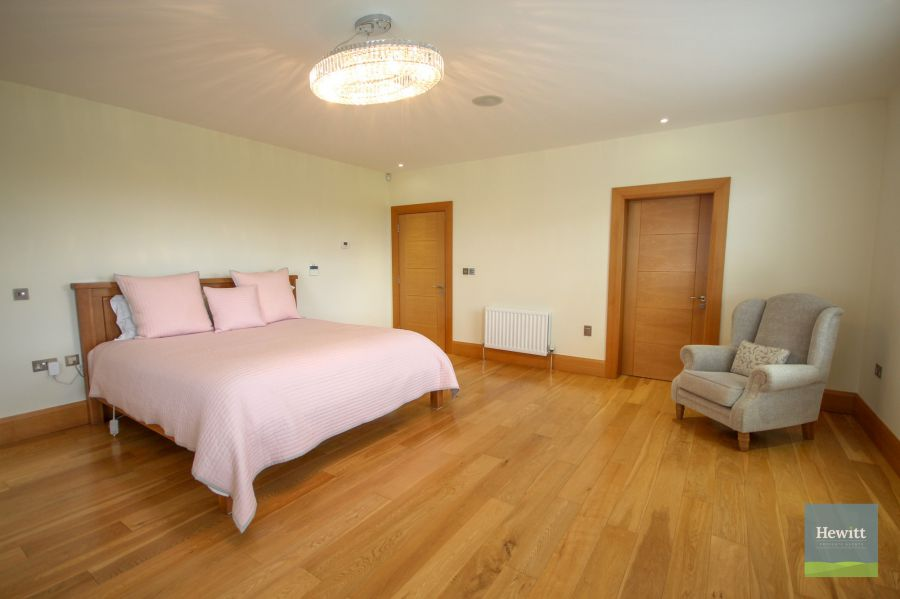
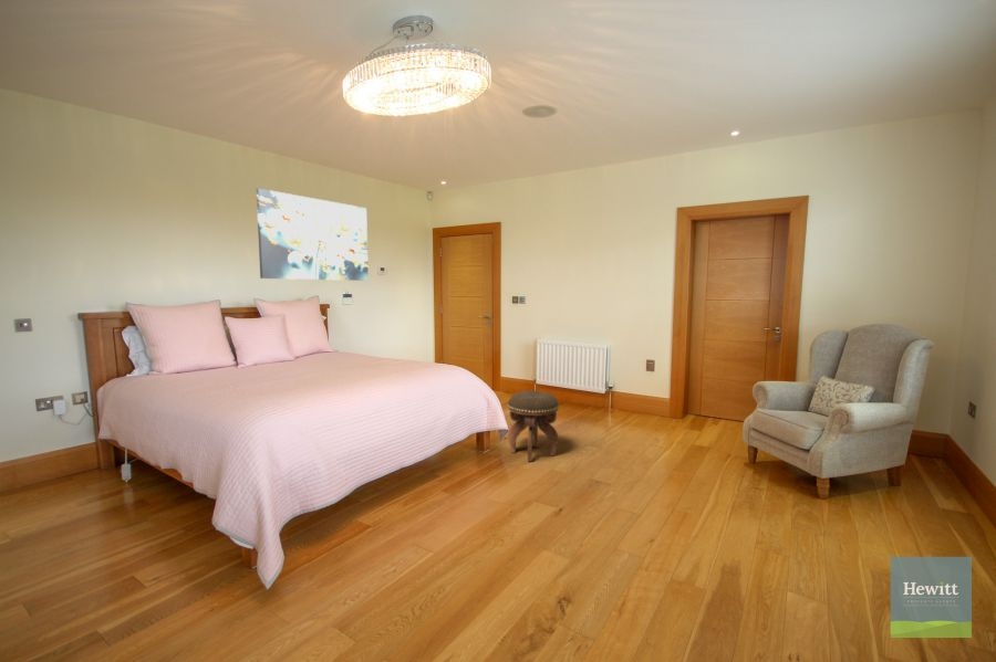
+ footstool [507,389,560,463]
+ wall art [256,187,370,282]
